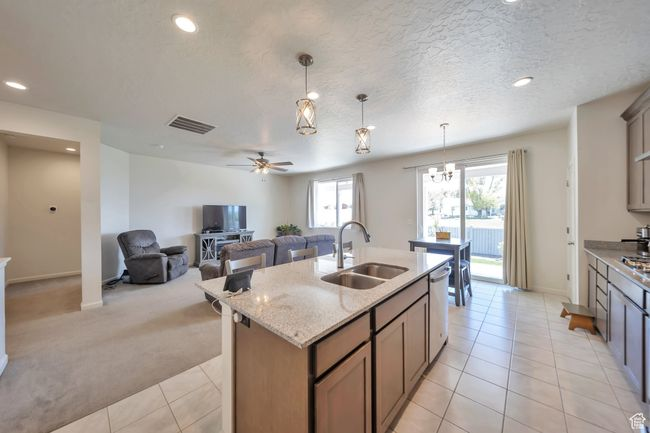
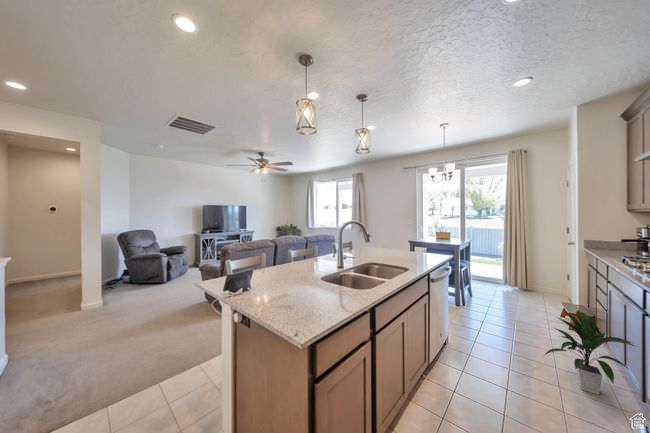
+ indoor plant [542,308,638,396]
